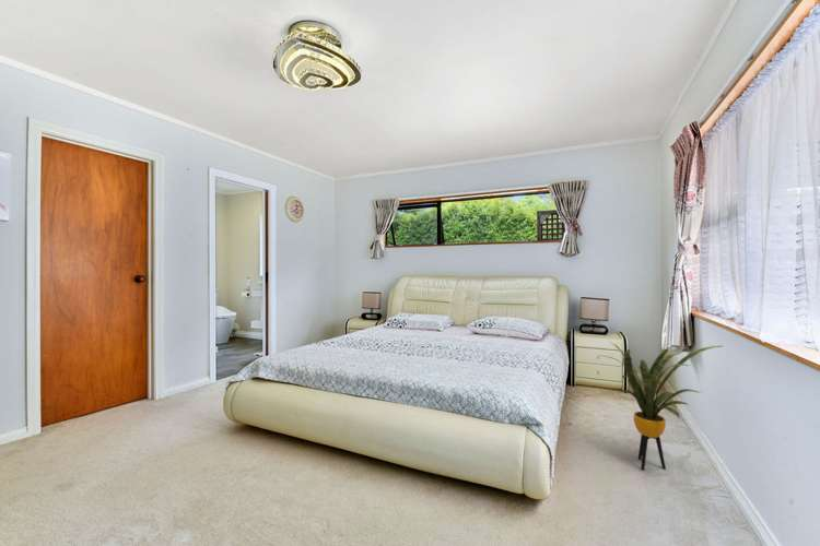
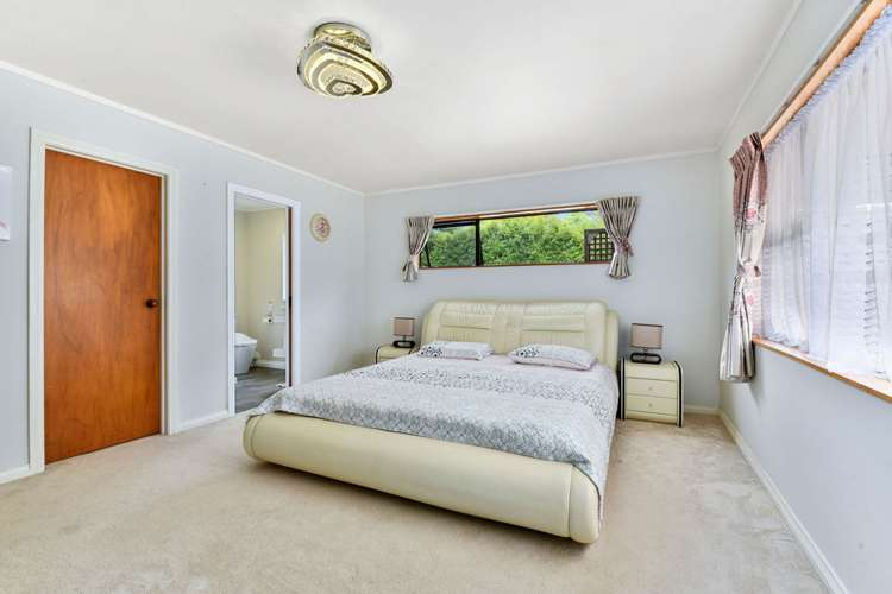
- house plant [598,340,723,471]
